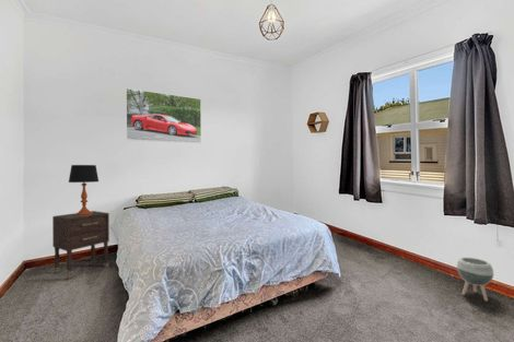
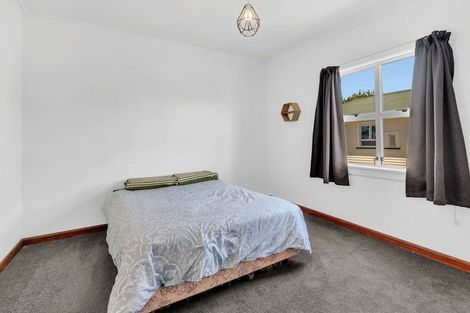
- planter [456,257,494,303]
- nightstand [51,210,110,280]
- table lamp [68,164,100,215]
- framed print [125,87,202,144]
